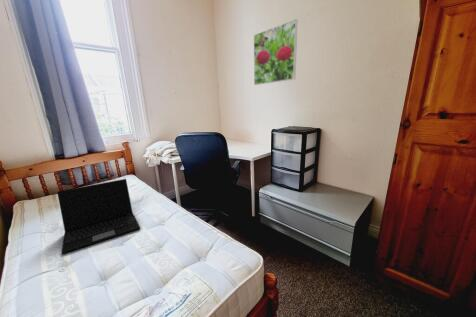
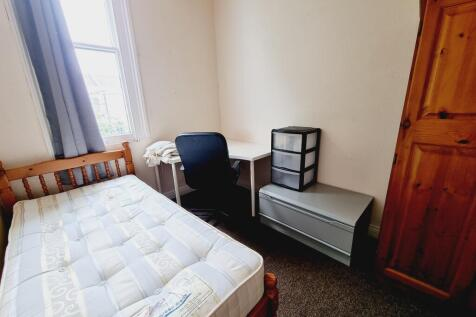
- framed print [253,18,298,86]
- laptop [56,178,141,255]
